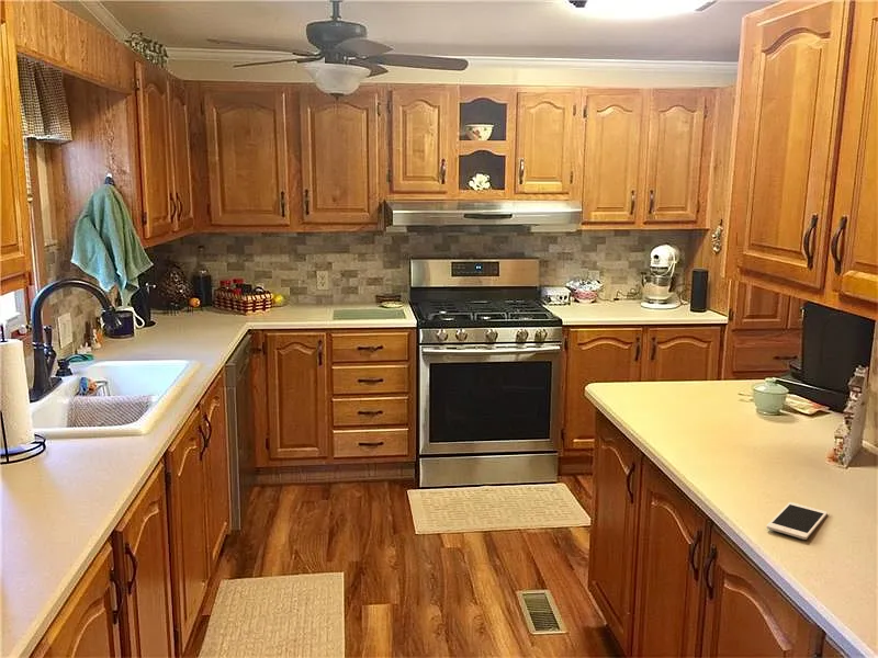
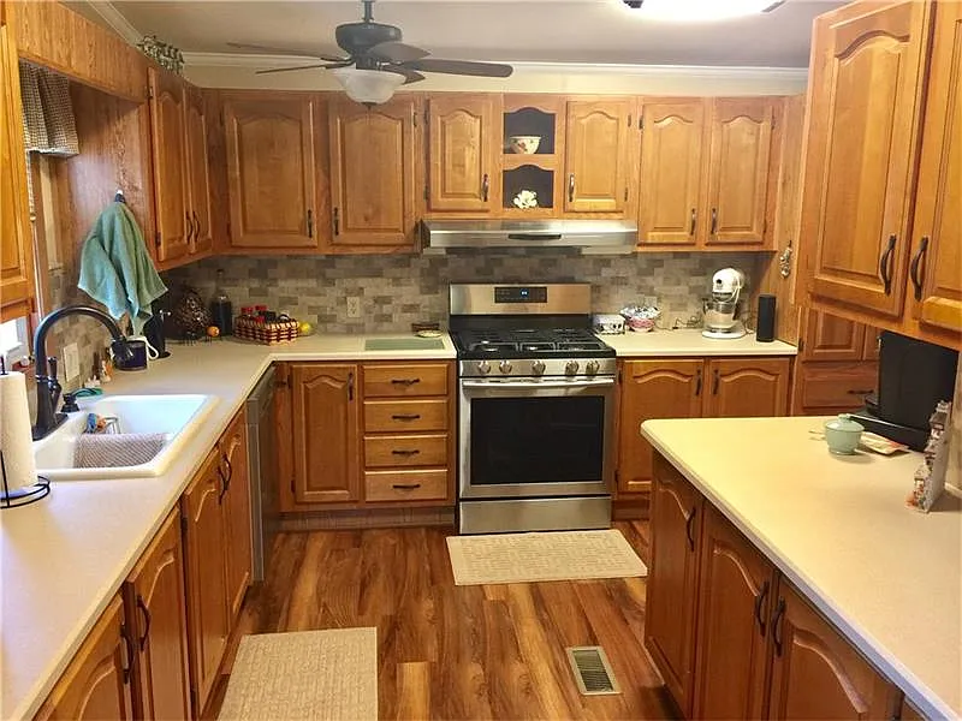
- cell phone [765,501,829,541]
